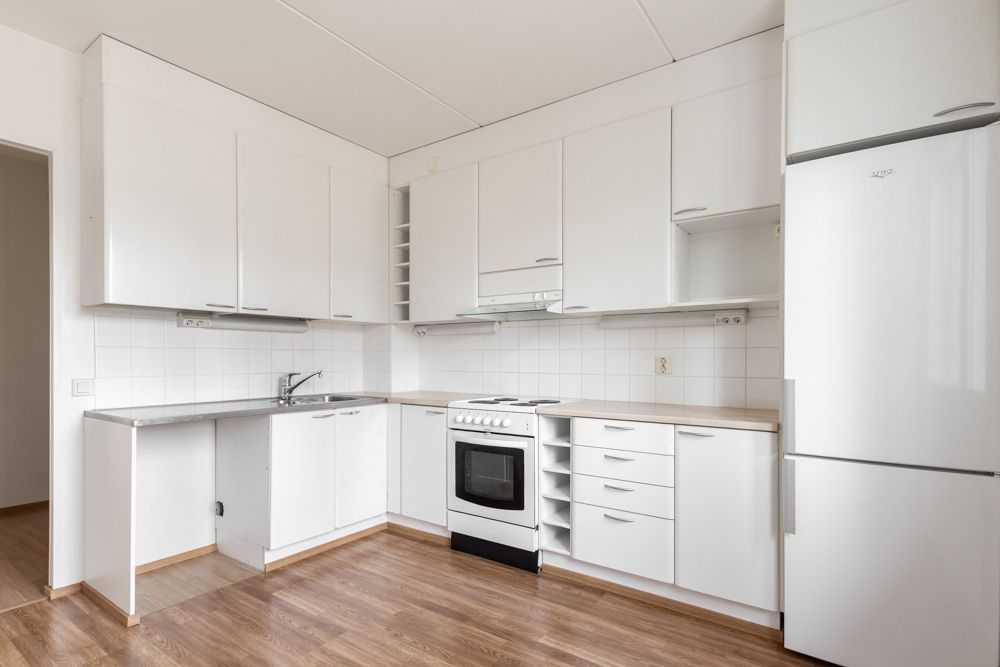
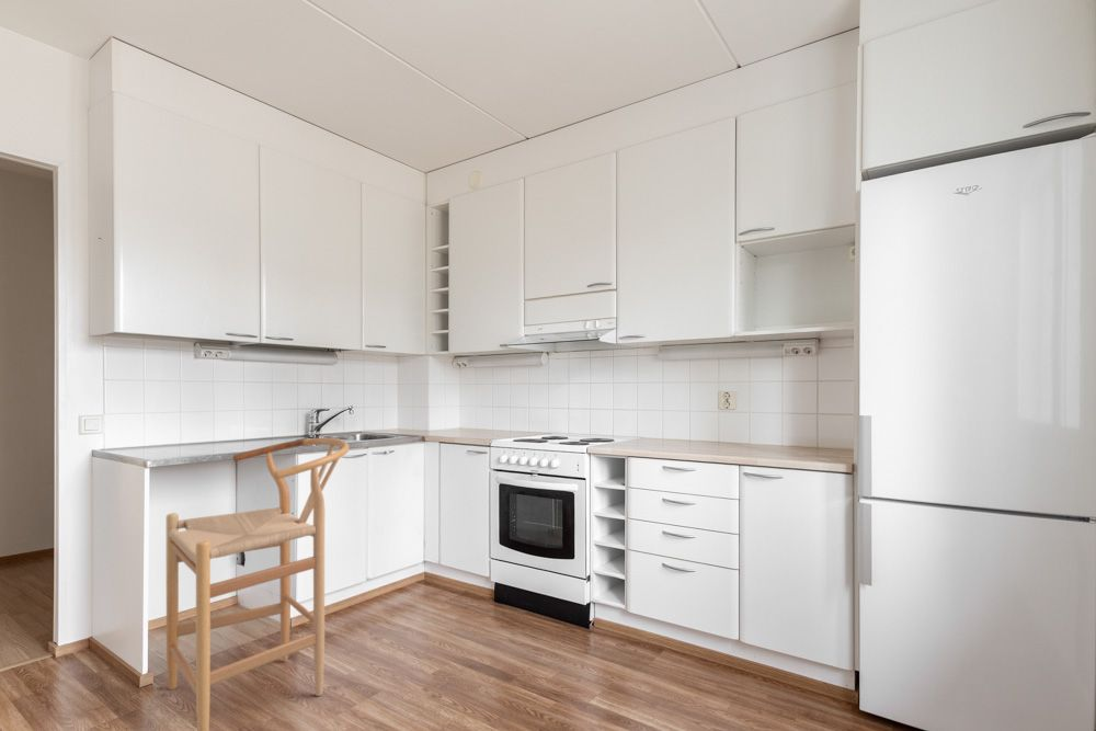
+ bar stool [165,437,351,731]
